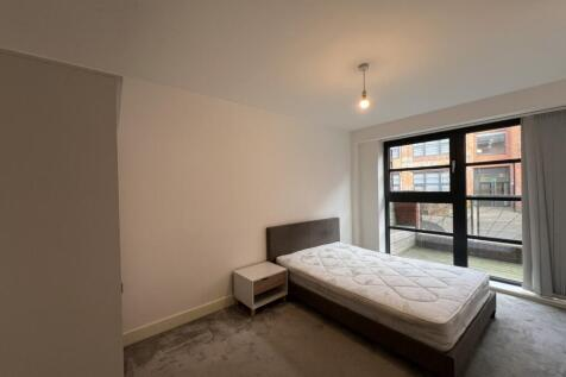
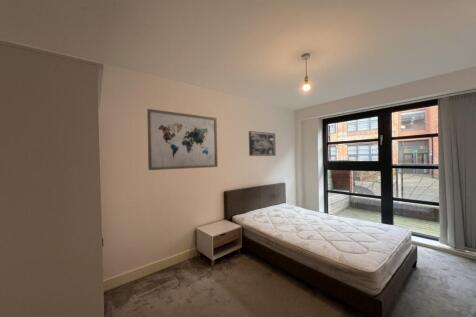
+ wall art [146,108,219,171]
+ wall art [248,130,277,157]
